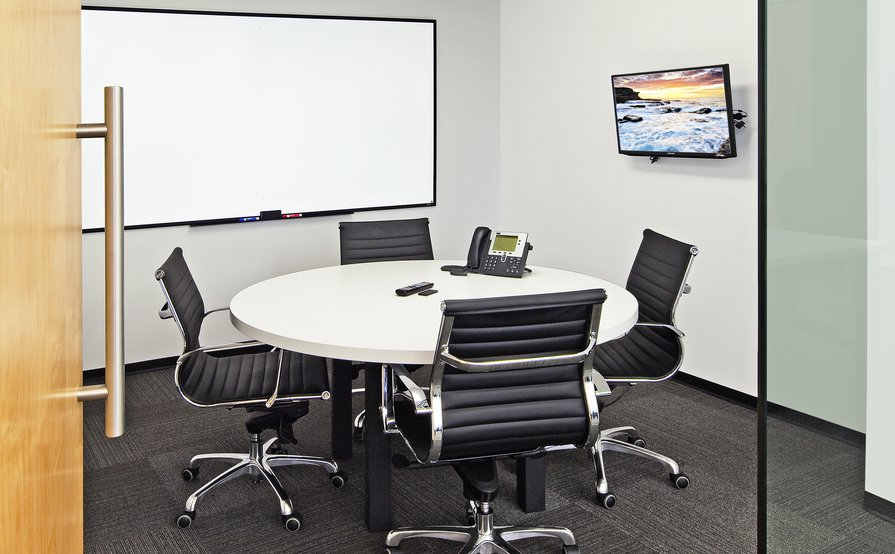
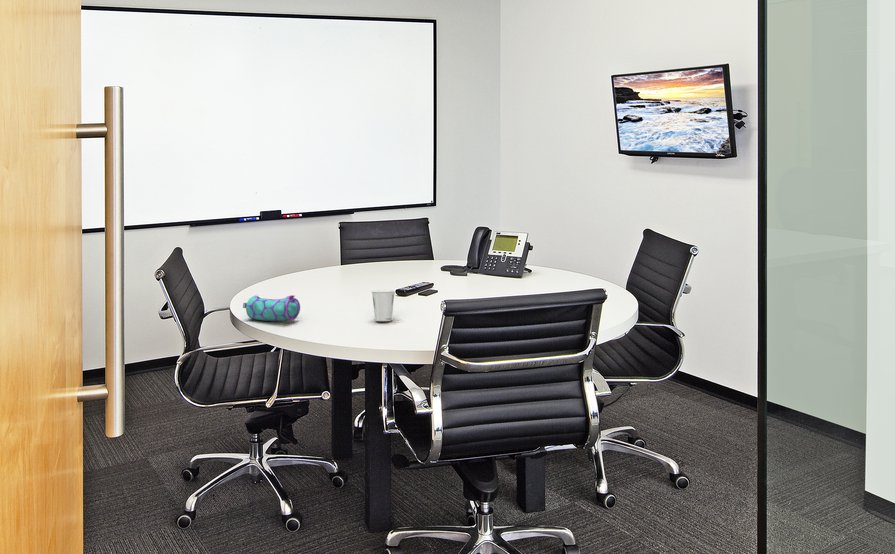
+ dixie cup [371,289,396,322]
+ pencil case [242,294,301,322]
